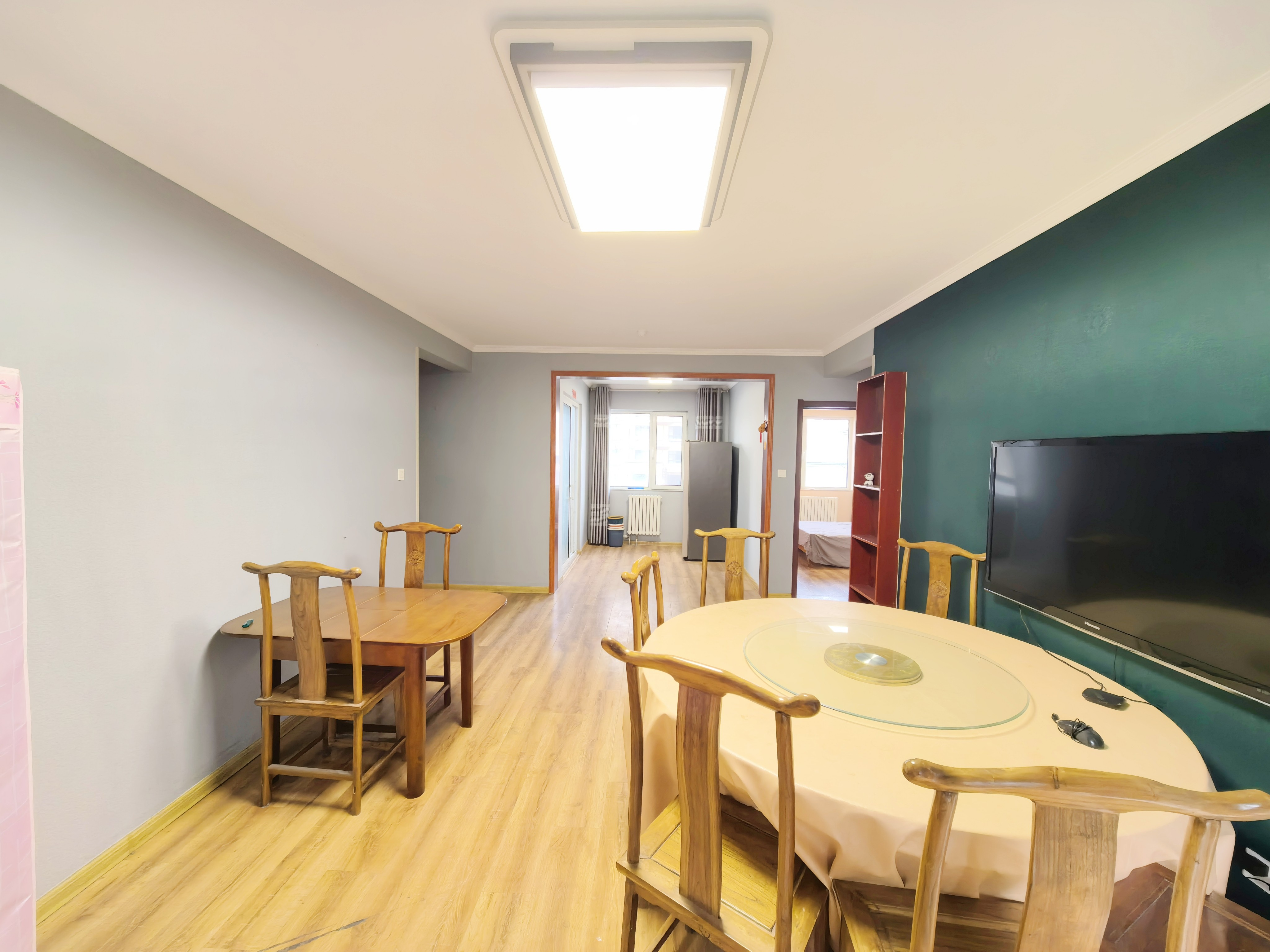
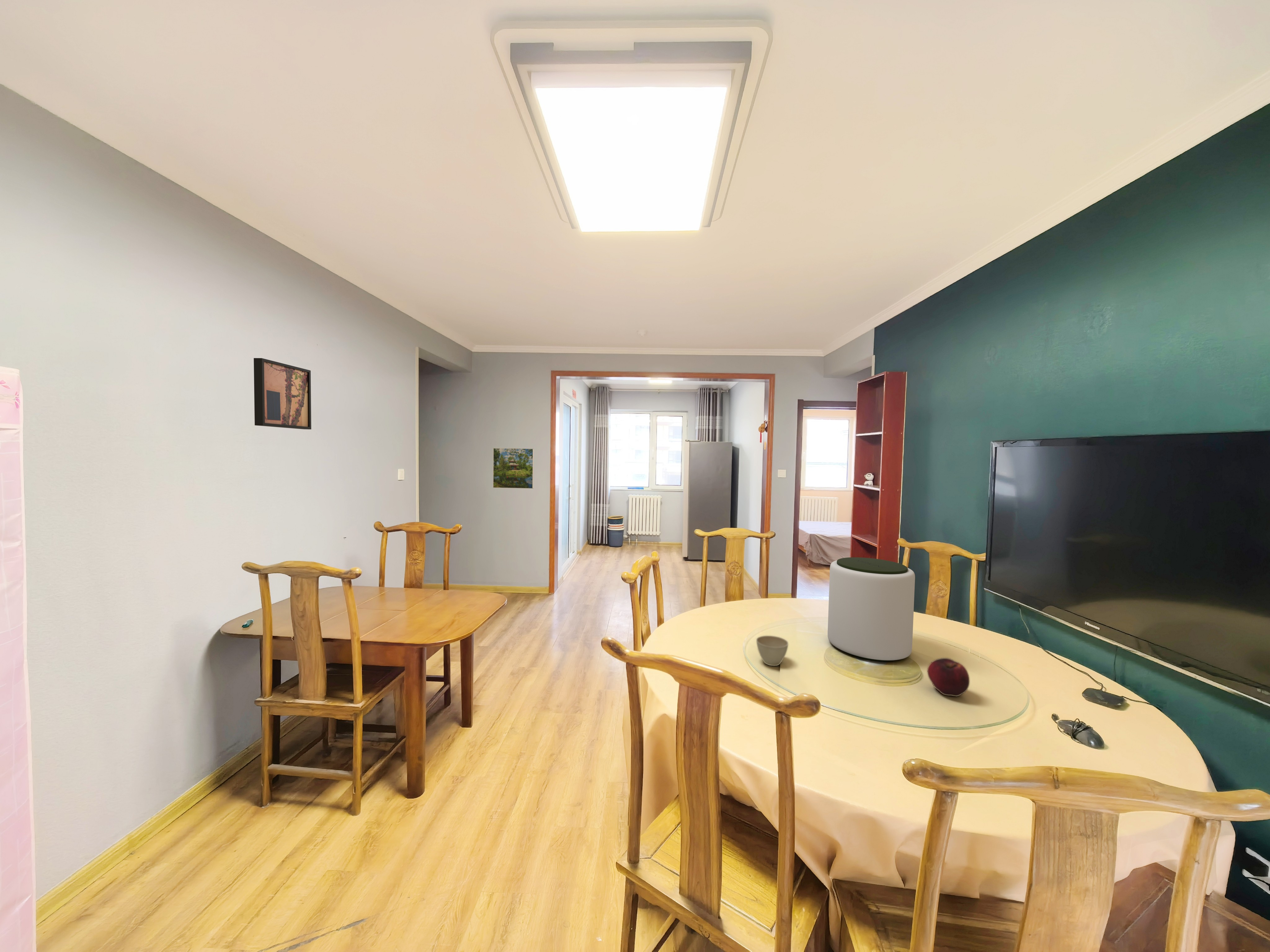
+ flower pot [756,635,789,666]
+ plant pot [827,557,915,662]
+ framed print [493,447,534,489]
+ wall art [253,358,312,430]
+ fruit [927,658,970,697]
